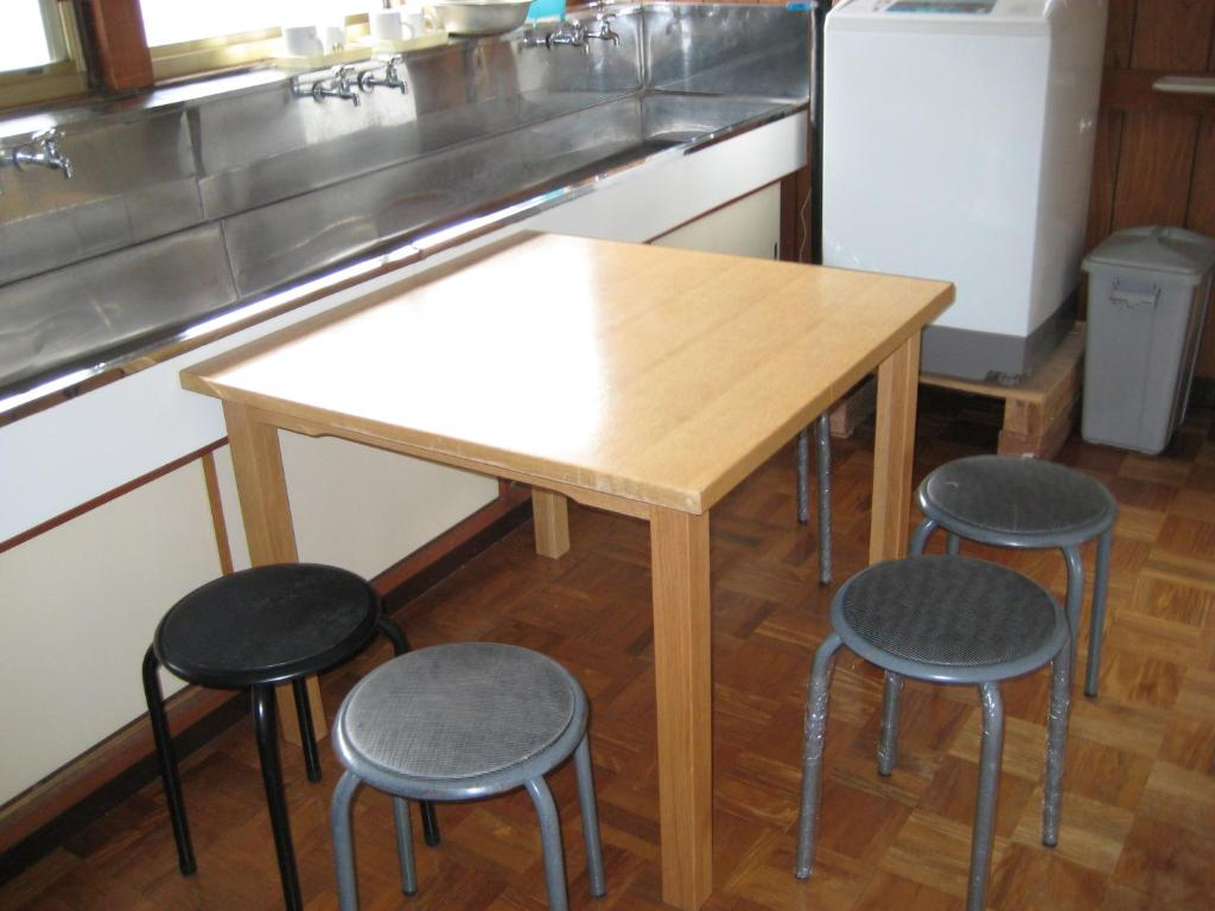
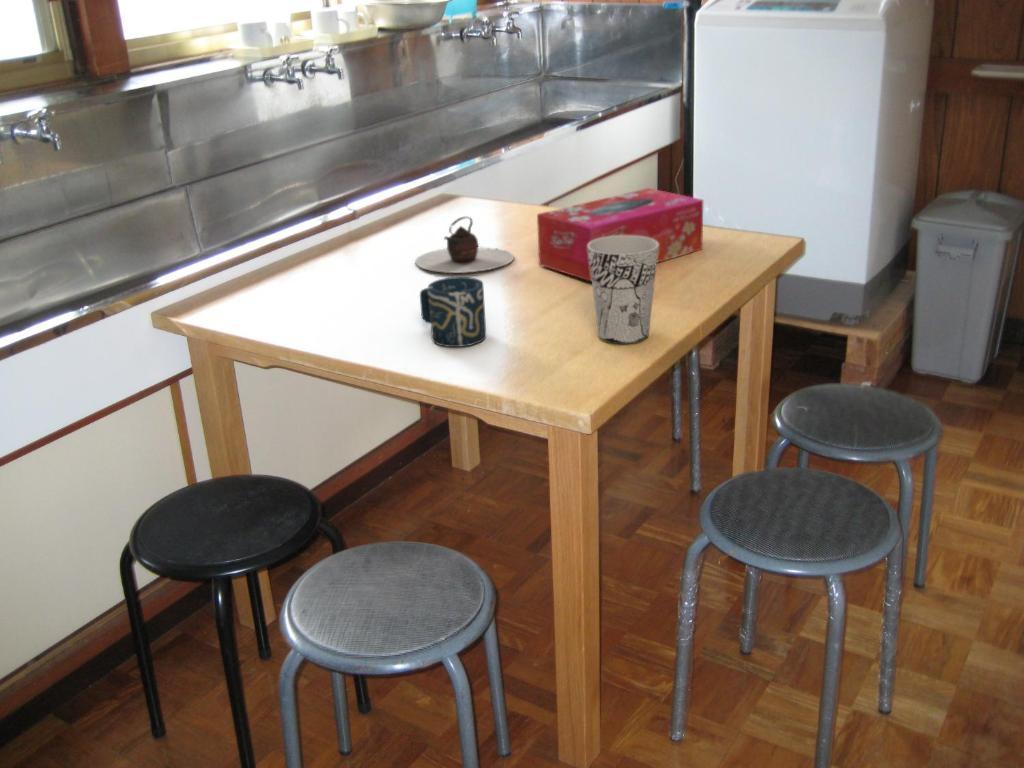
+ cup [588,235,659,345]
+ tissue box [536,187,704,283]
+ cup [419,276,487,348]
+ teapot [414,216,515,274]
